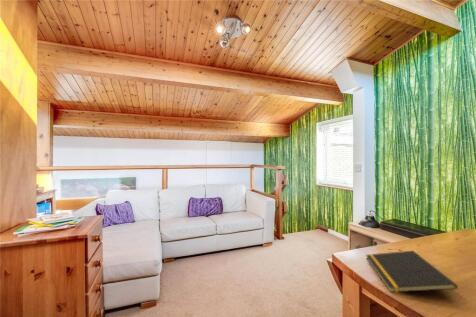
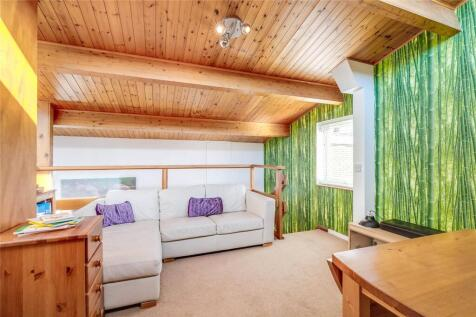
- notepad [365,250,459,293]
